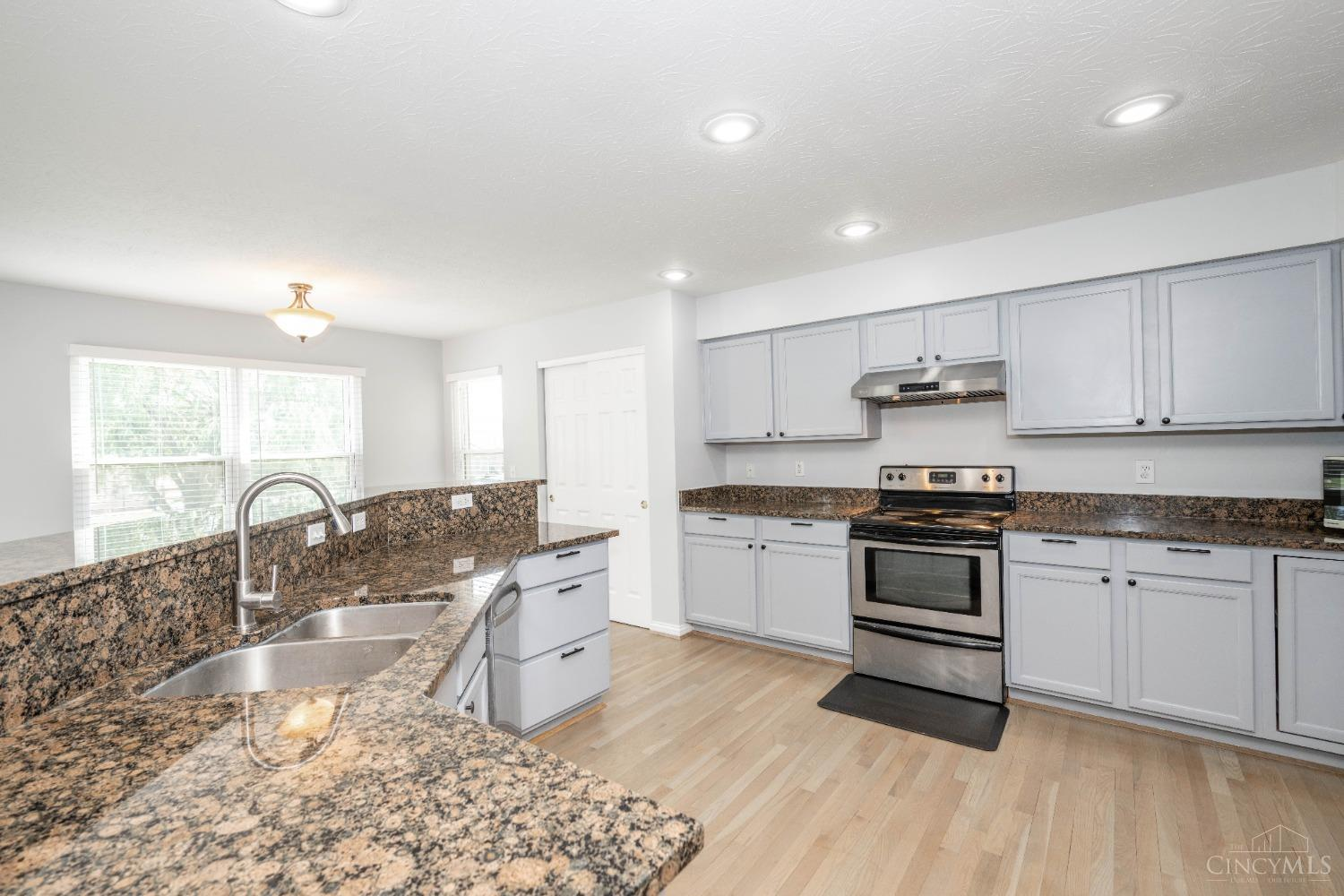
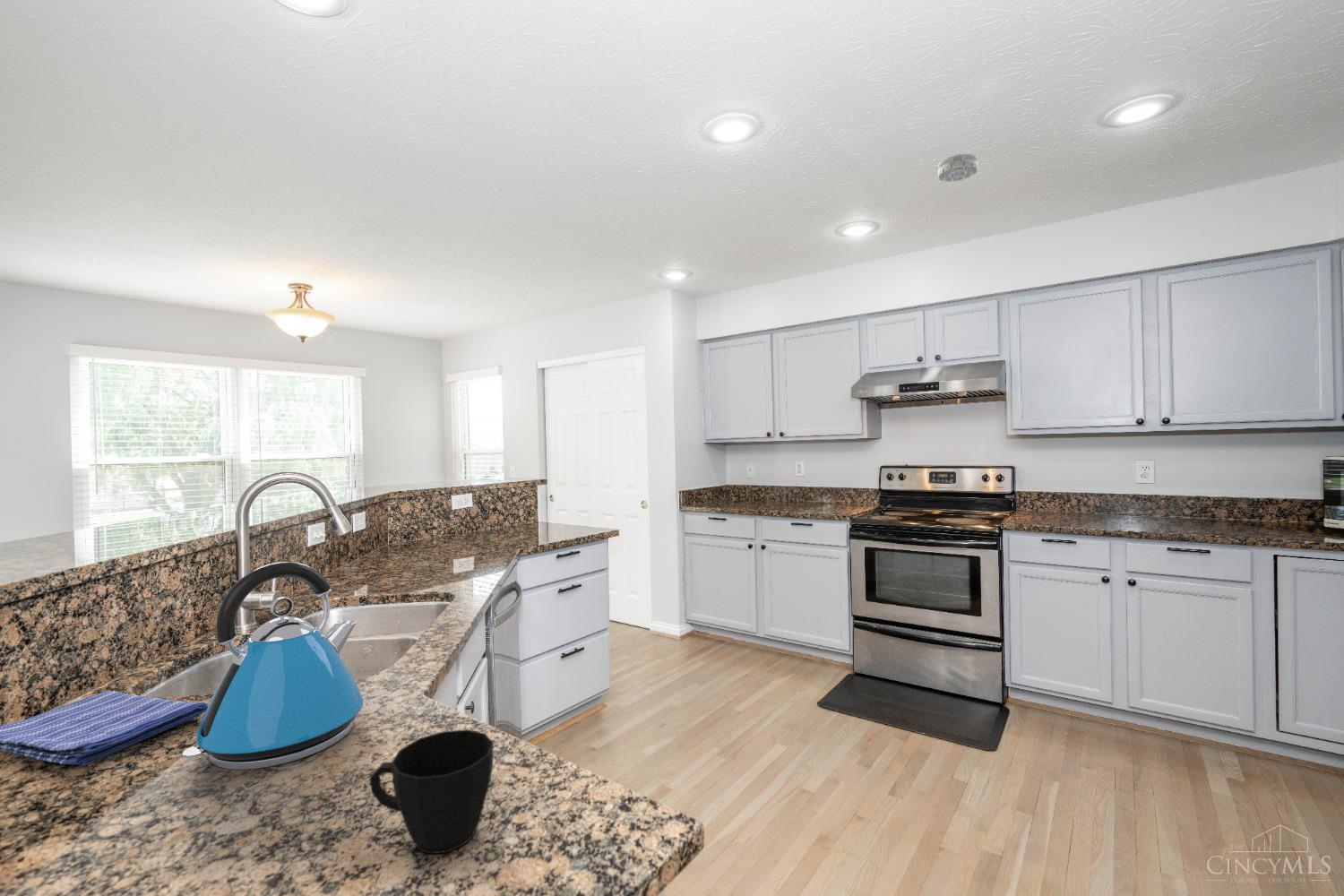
+ cup [369,728,495,855]
+ smoke detector [937,152,978,183]
+ dish towel [0,689,208,766]
+ kettle [182,561,365,771]
